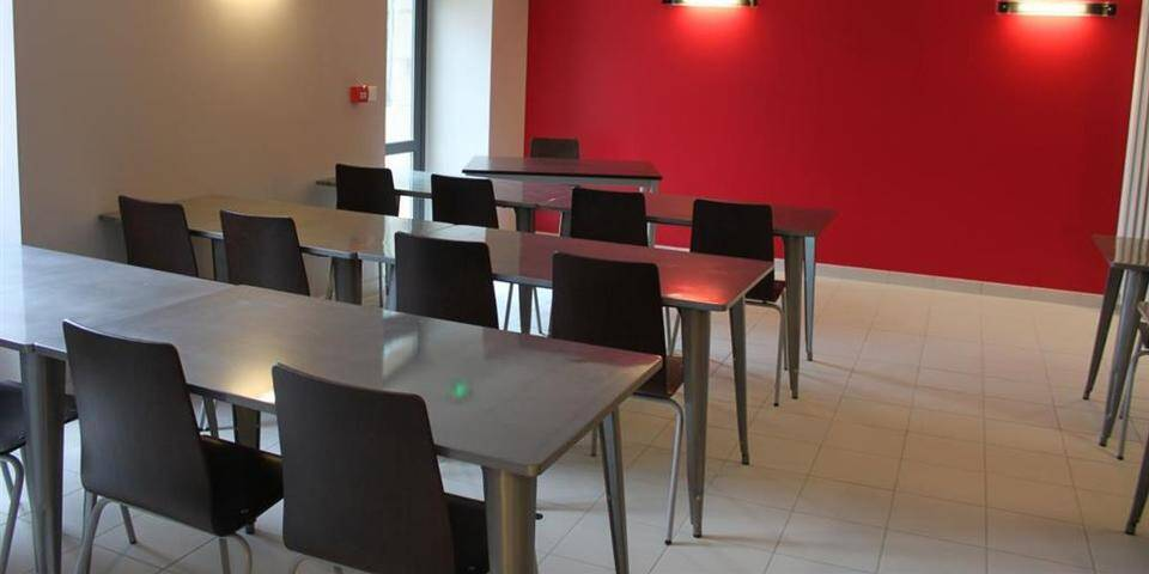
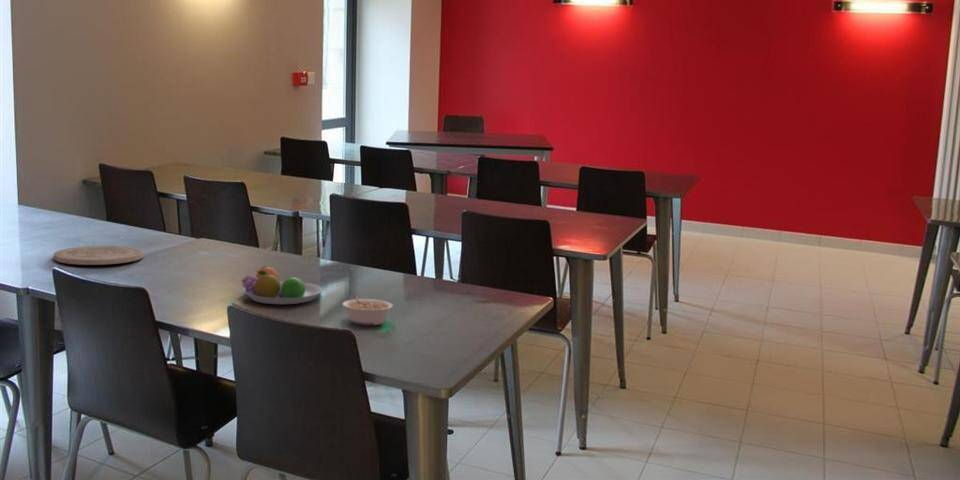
+ fruit bowl [241,265,324,305]
+ legume [341,292,394,326]
+ plate [53,245,145,266]
